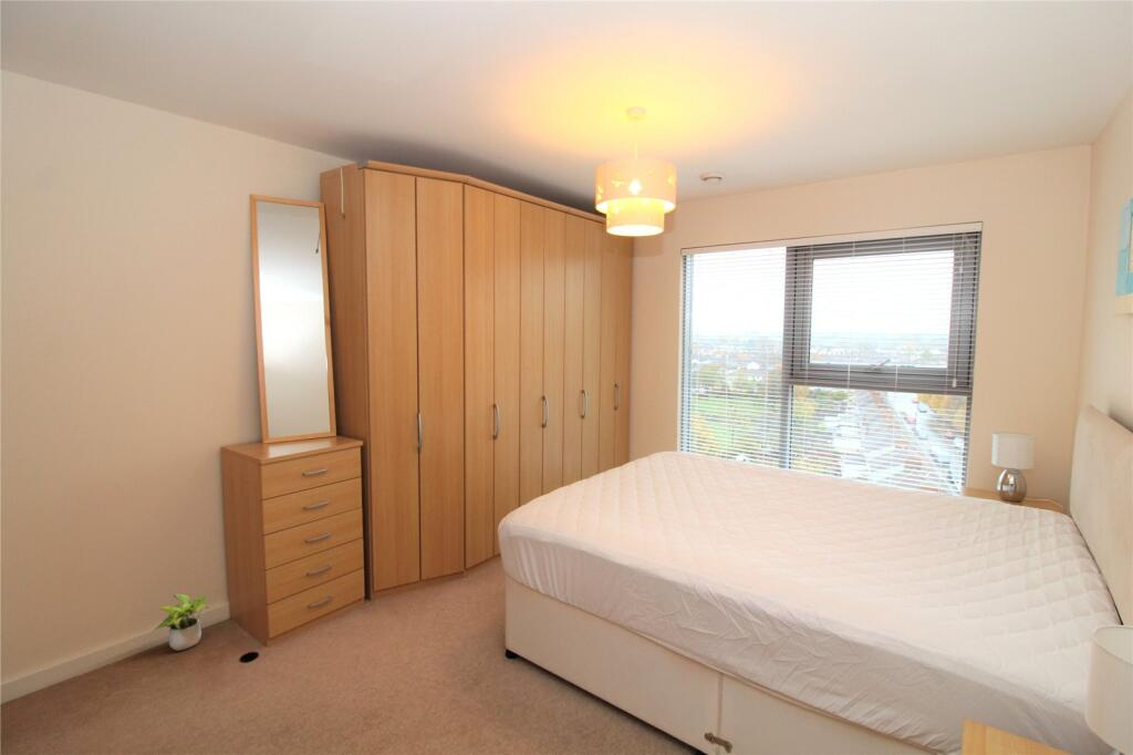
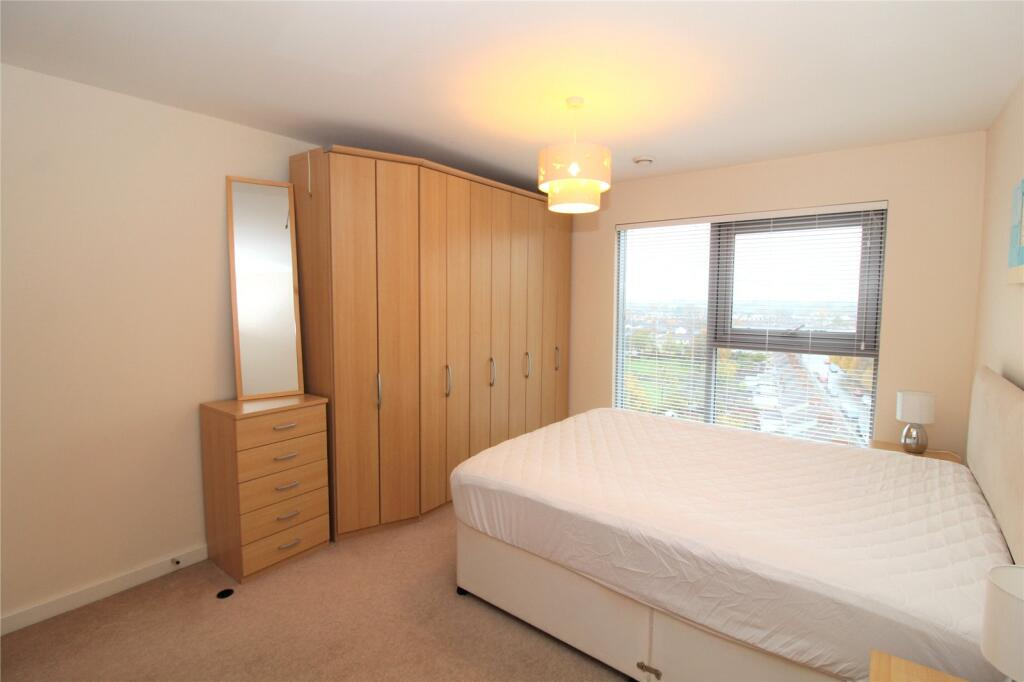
- potted plant [153,592,210,652]
